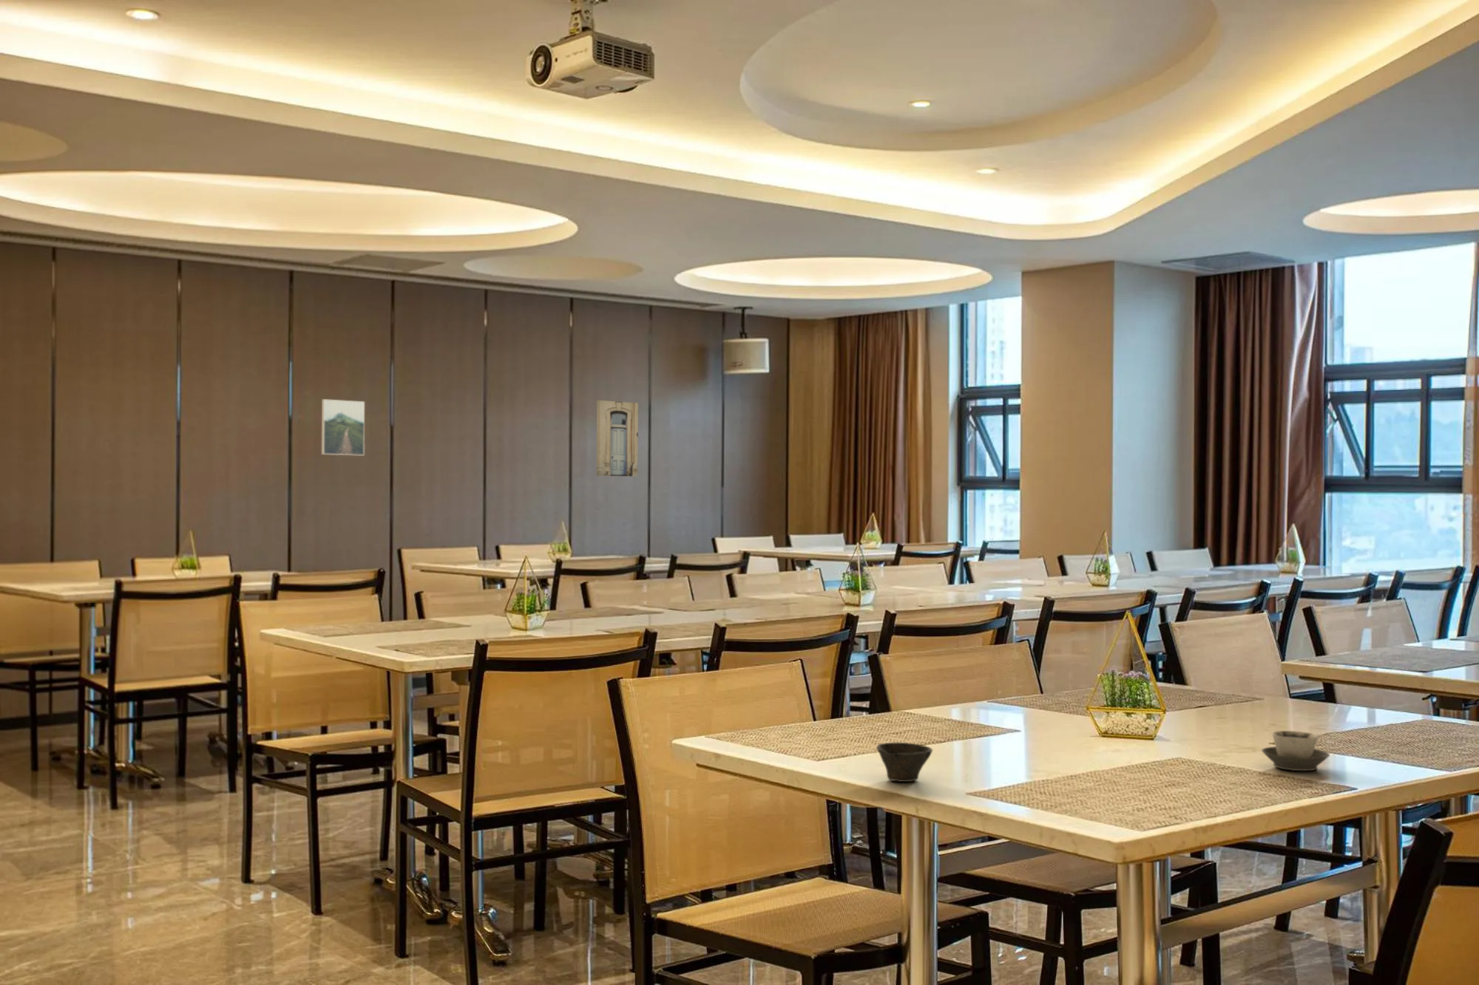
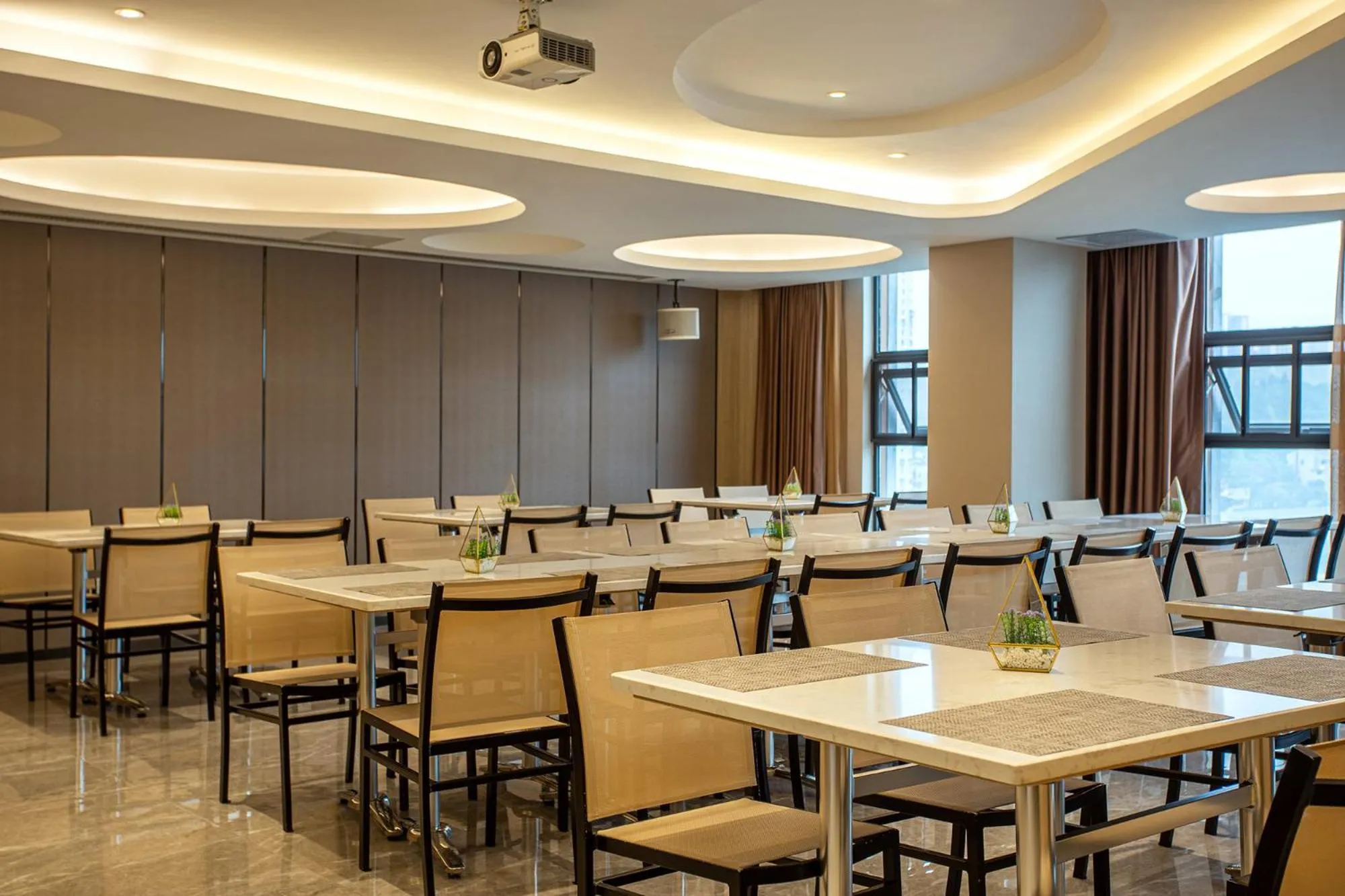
- wall art [596,400,639,477]
- cup [875,741,934,783]
- cup [1261,730,1331,772]
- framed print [321,398,365,456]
